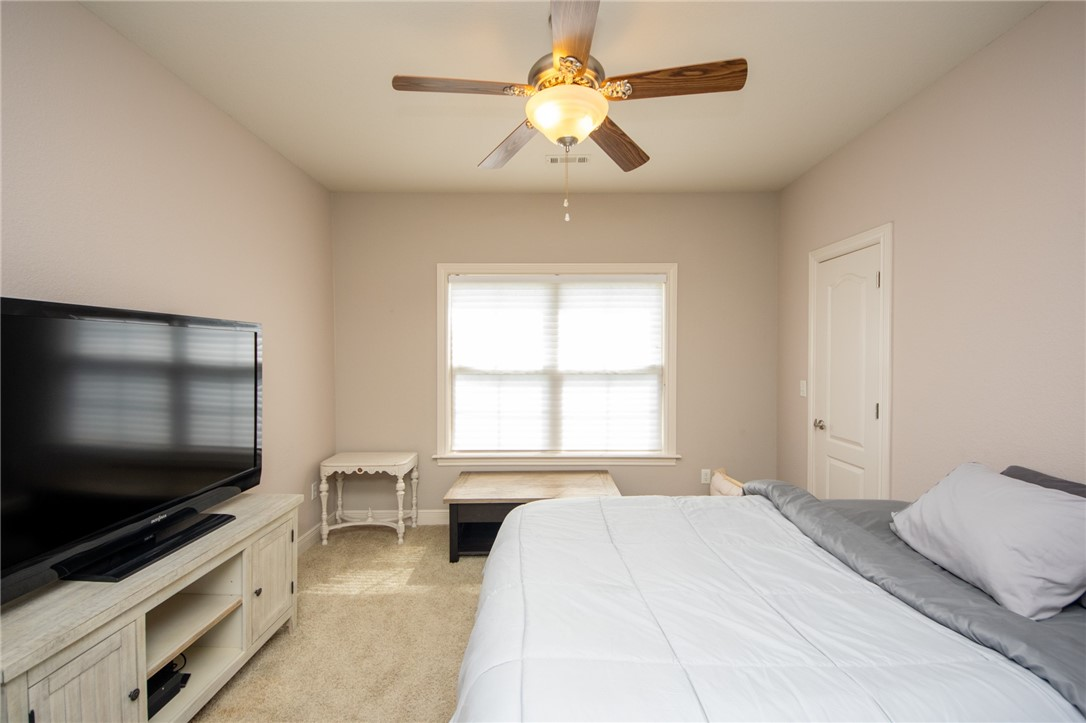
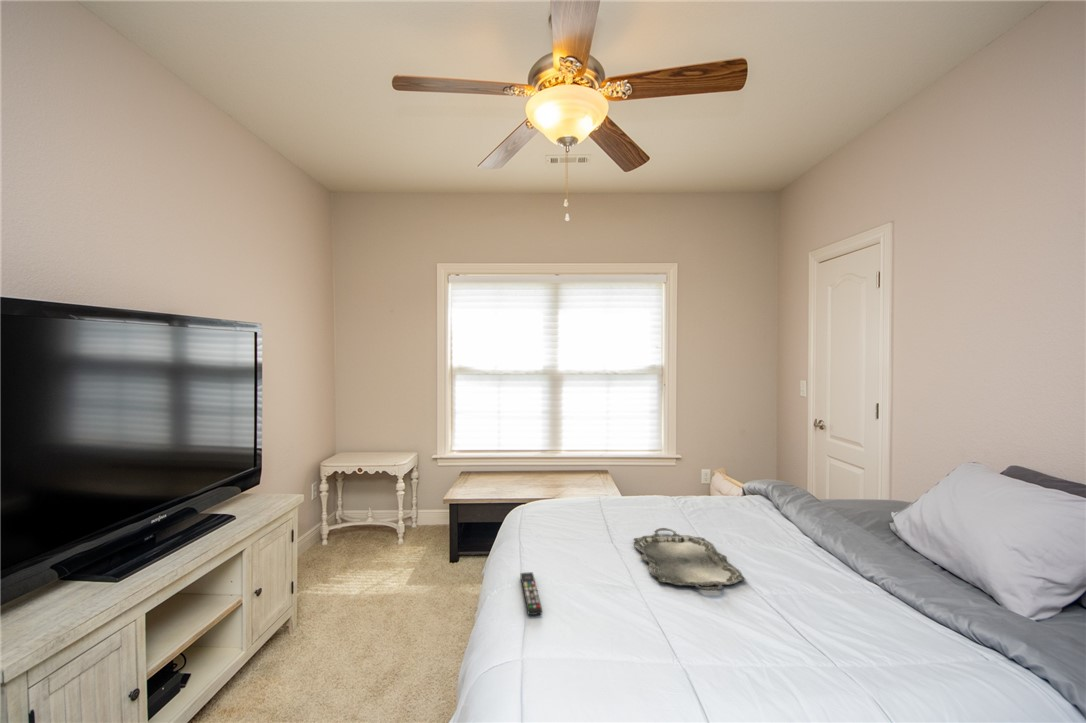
+ serving tray [632,527,746,591]
+ remote control [520,571,543,616]
